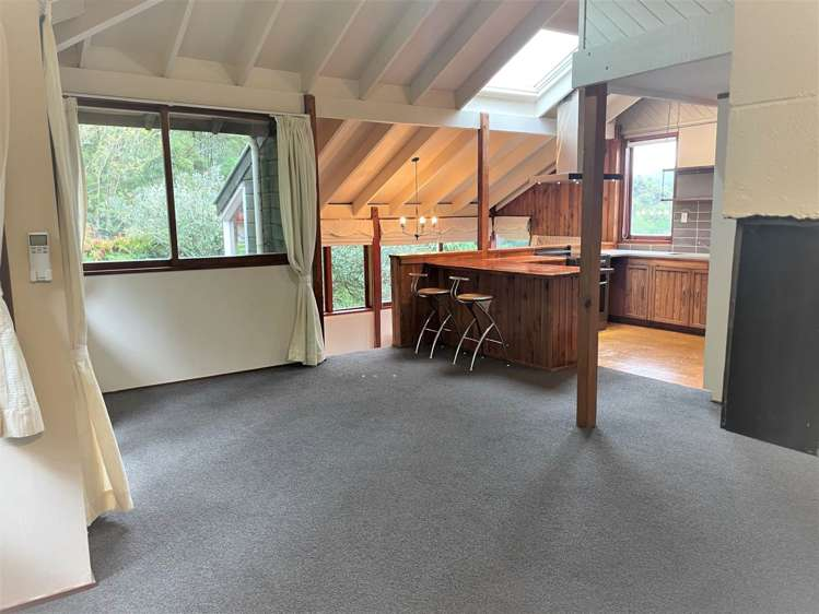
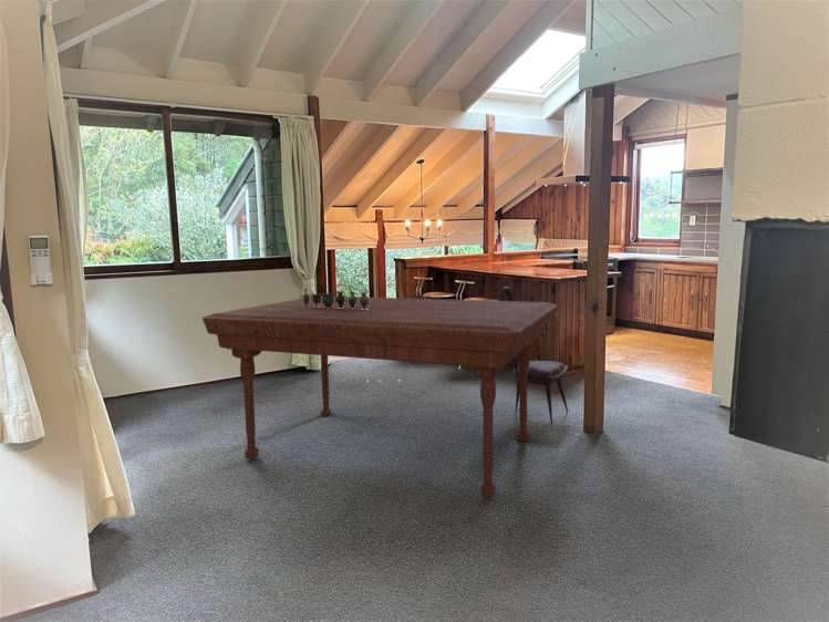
+ vase [301,288,370,310]
+ dining table [201,296,560,499]
+ dining chair [498,286,569,425]
